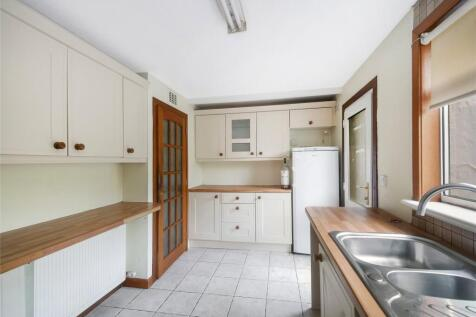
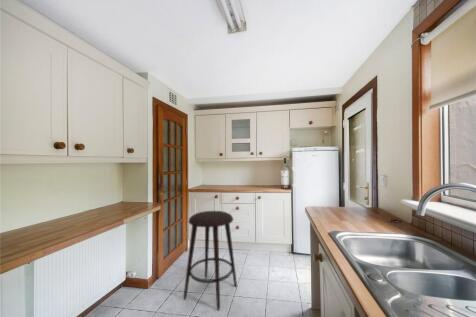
+ stool [183,210,238,312]
